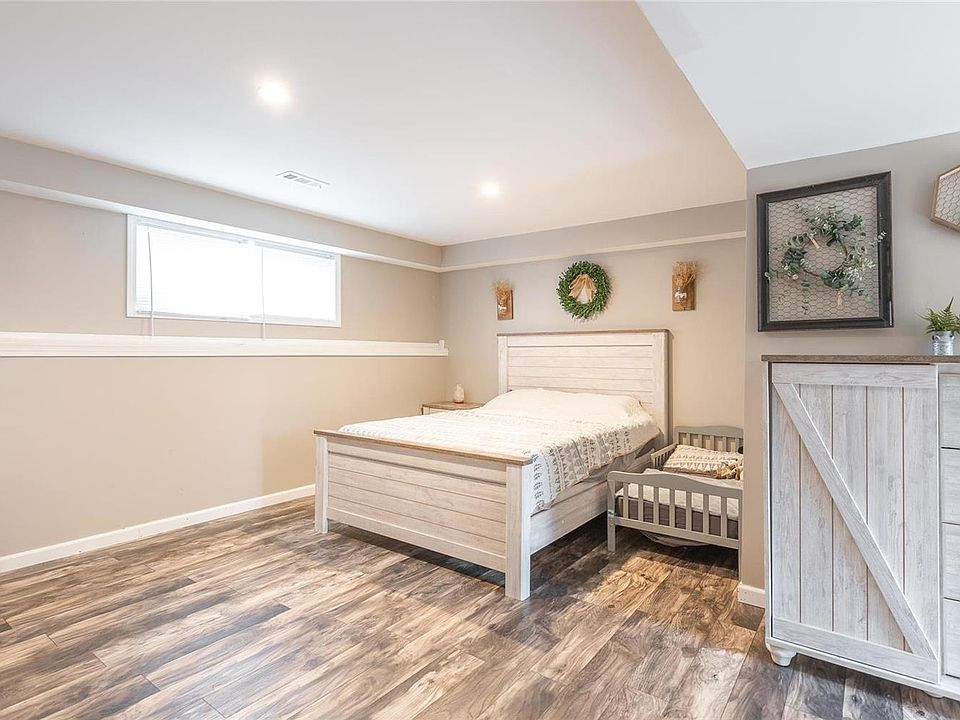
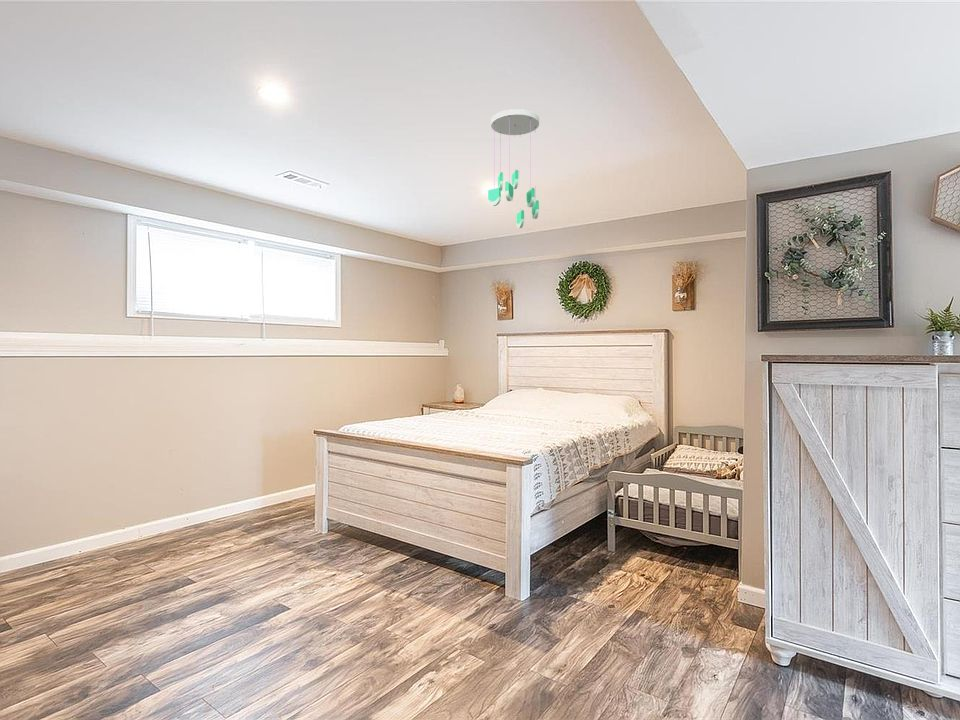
+ ceiling mobile [487,108,540,229]
